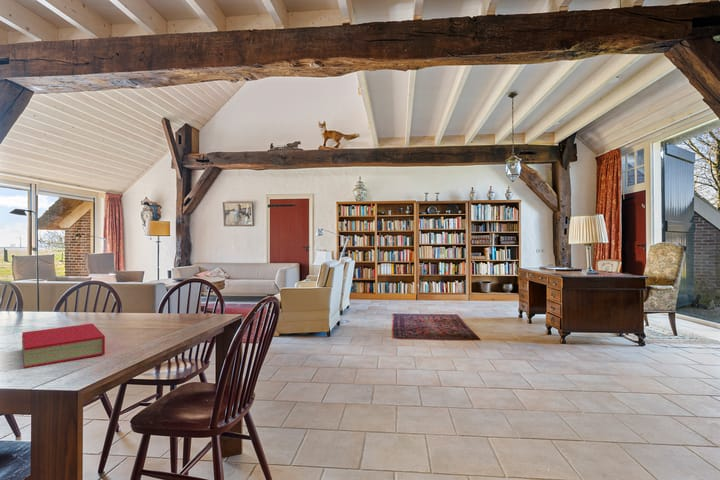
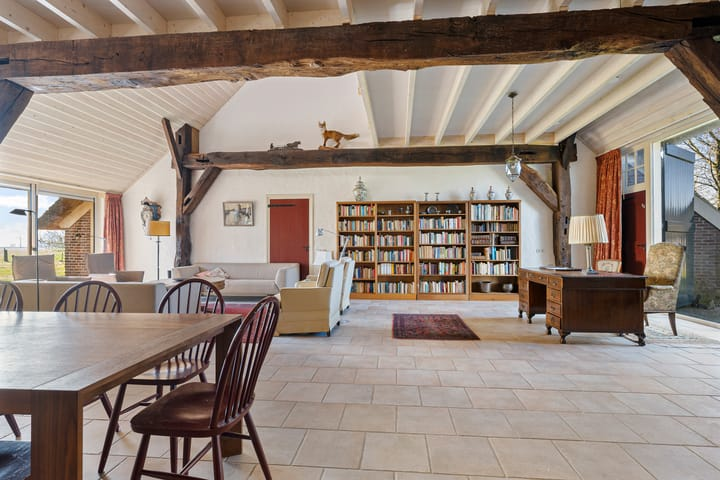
- book [21,323,106,370]
